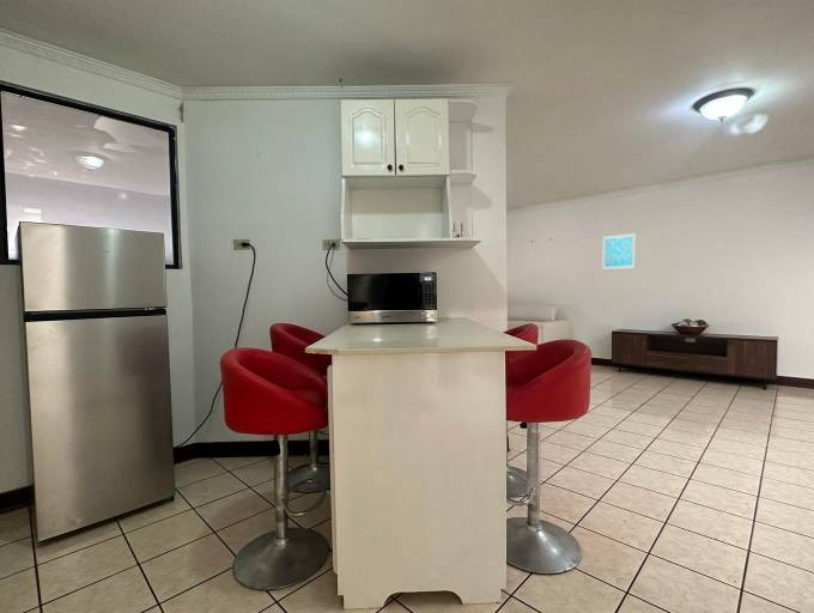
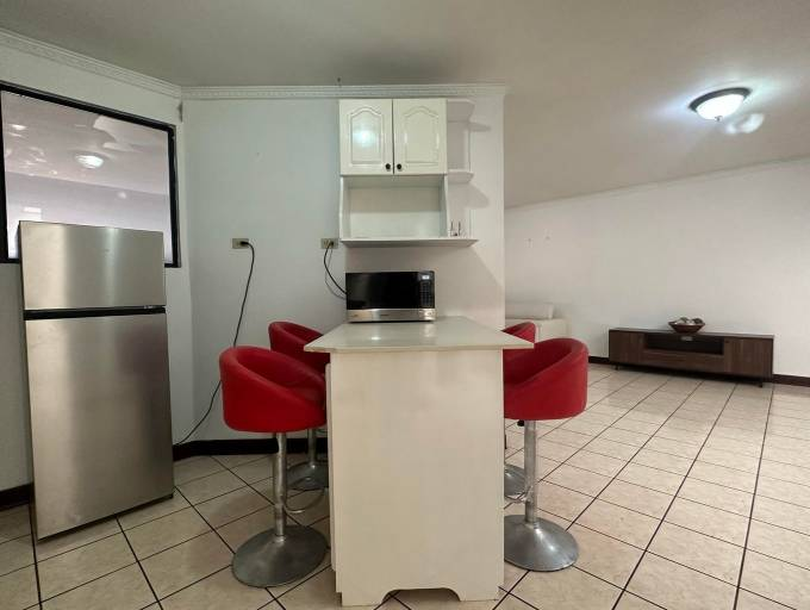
- wall art [602,232,636,271]
